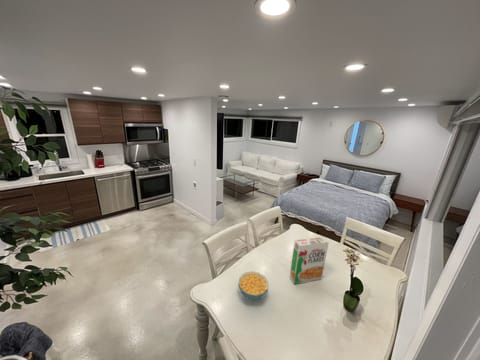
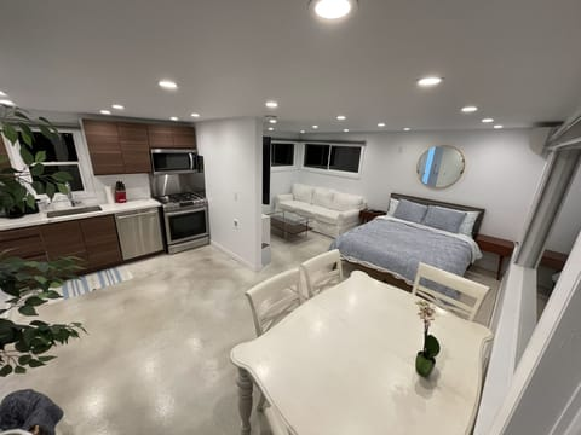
- cereal box [289,236,330,285]
- cereal bowl [237,271,269,302]
